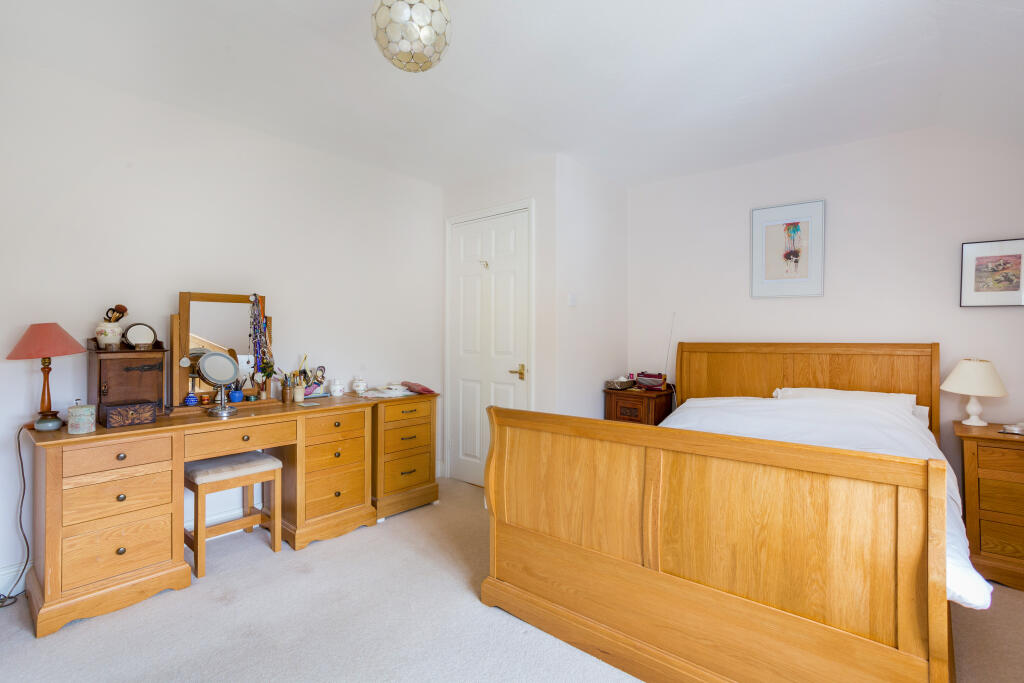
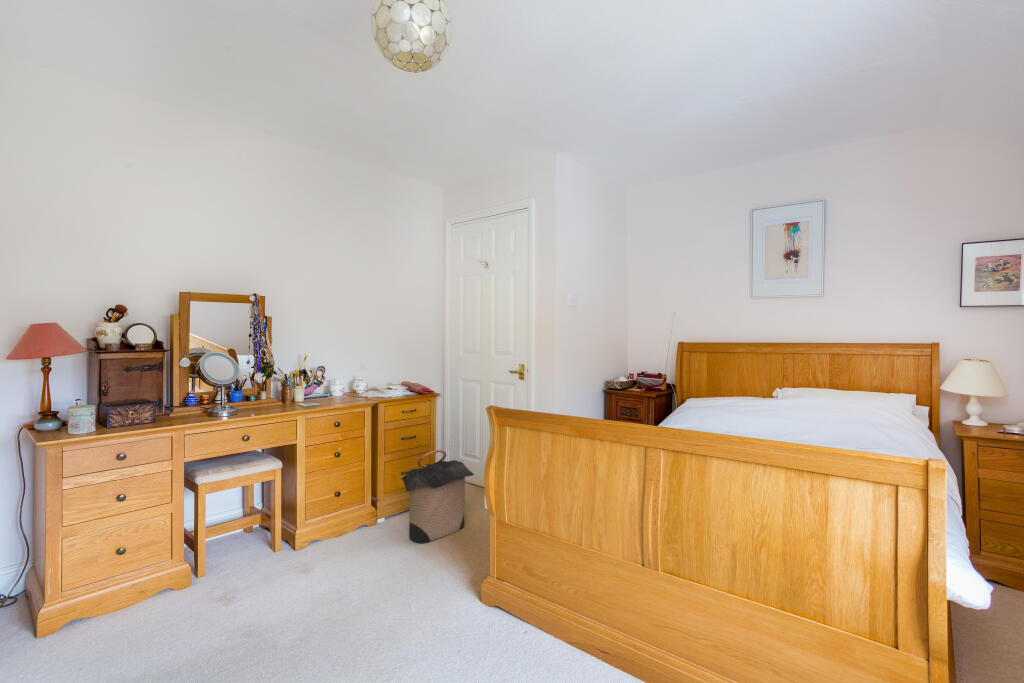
+ laundry hamper [400,449,475,544]
